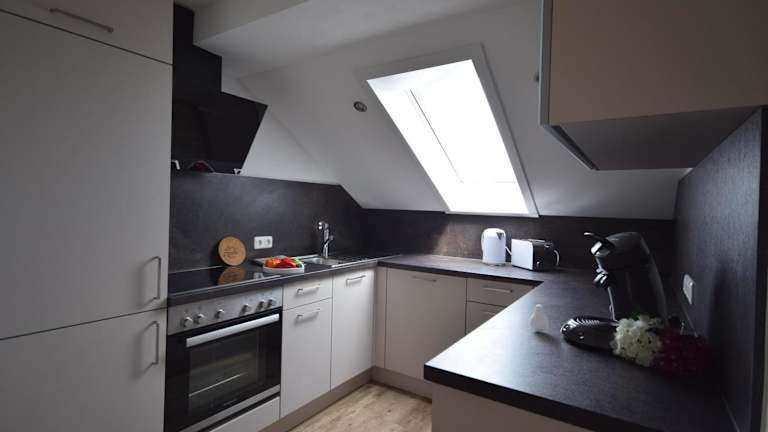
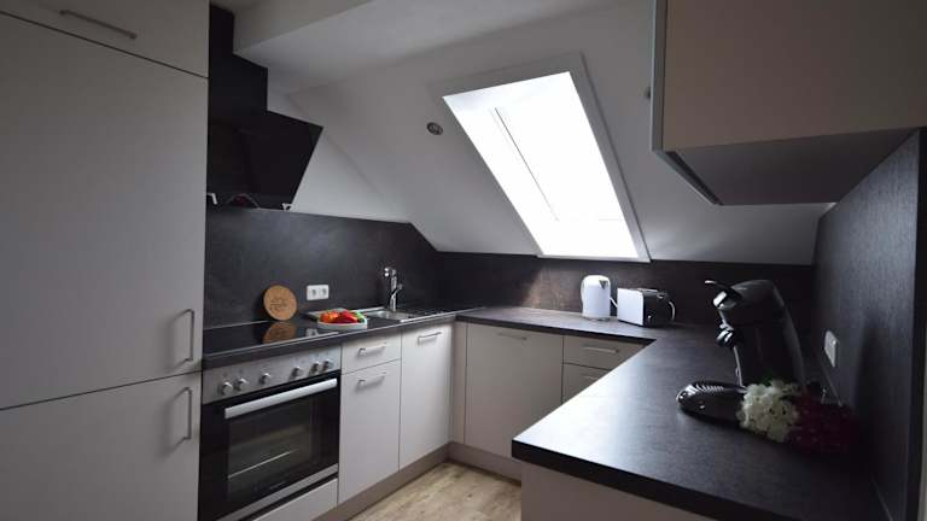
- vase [528,303,550,333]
